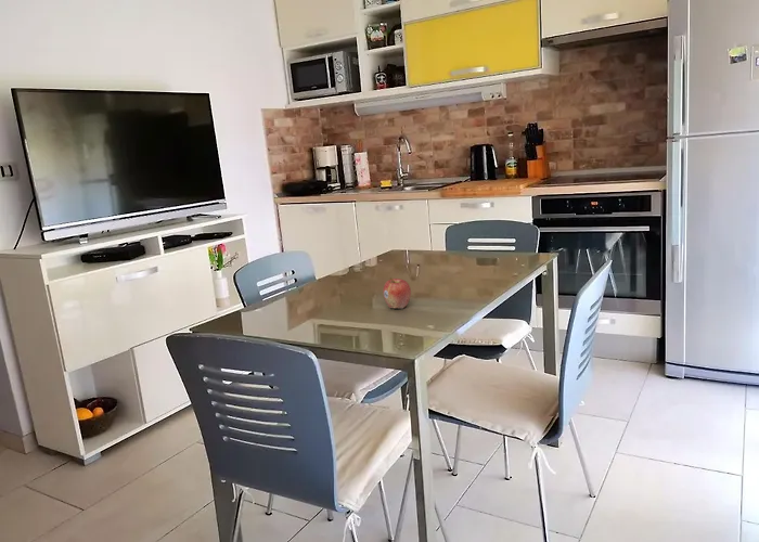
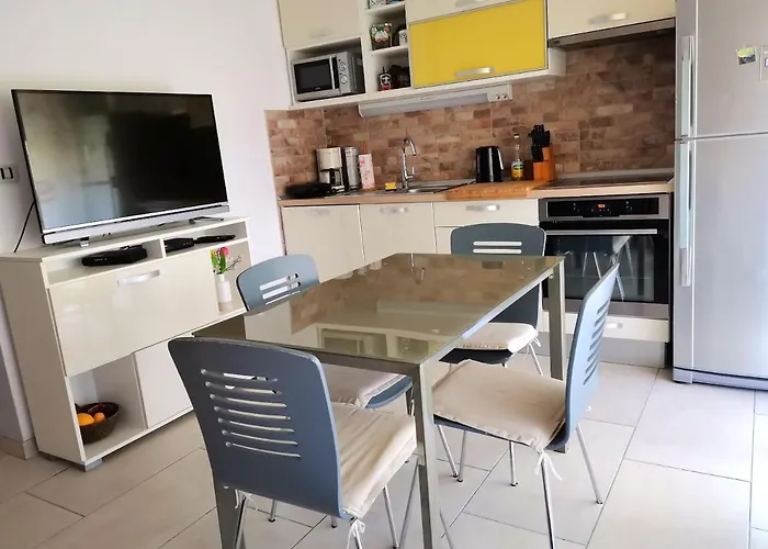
- fruit [382,276,412,310]
